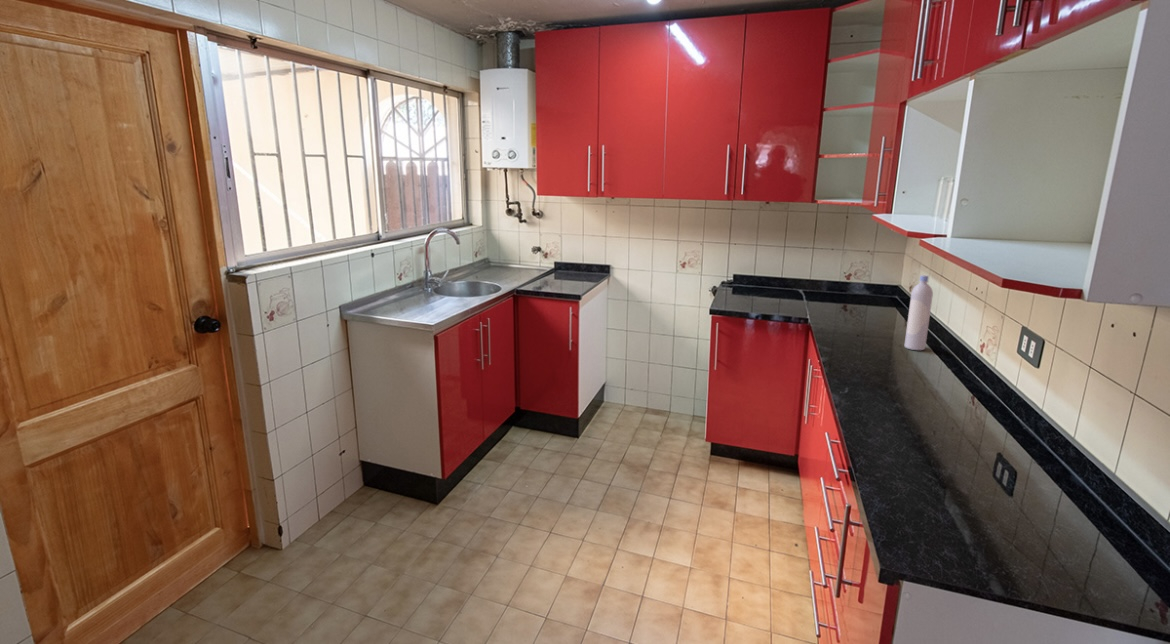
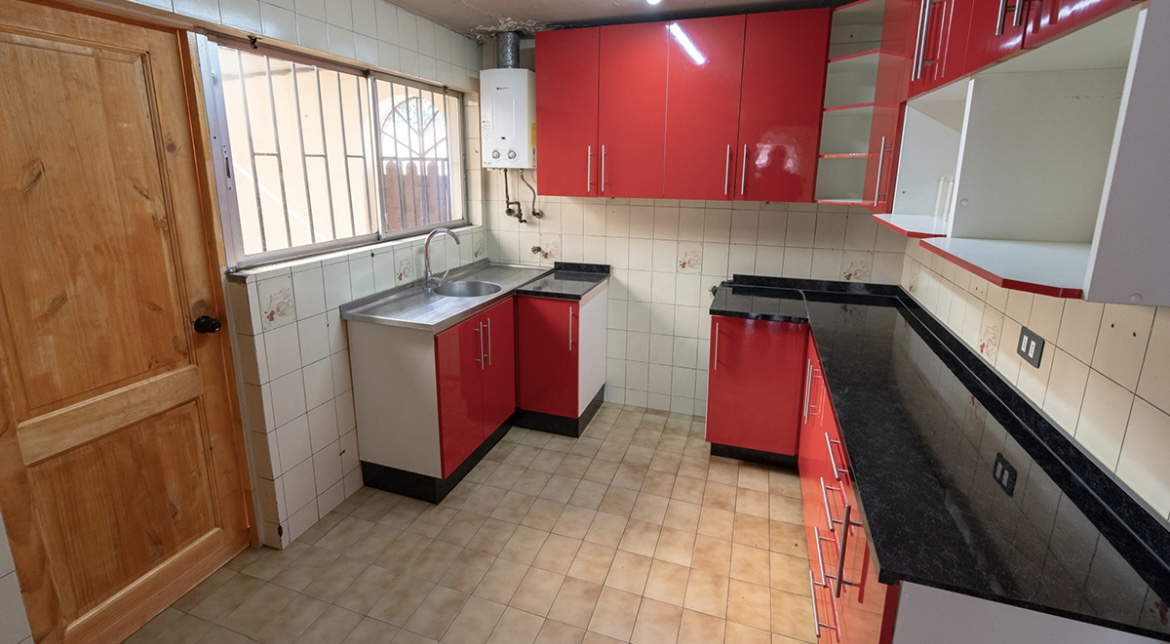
- bottle [904,274,934,351]
